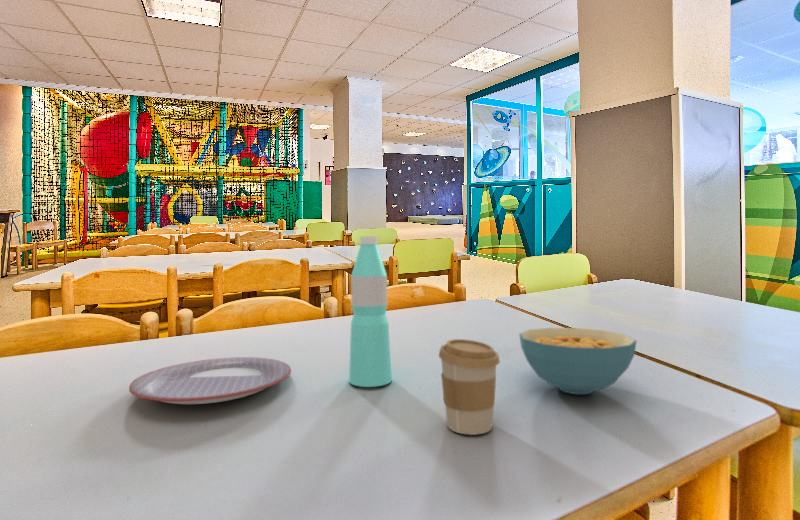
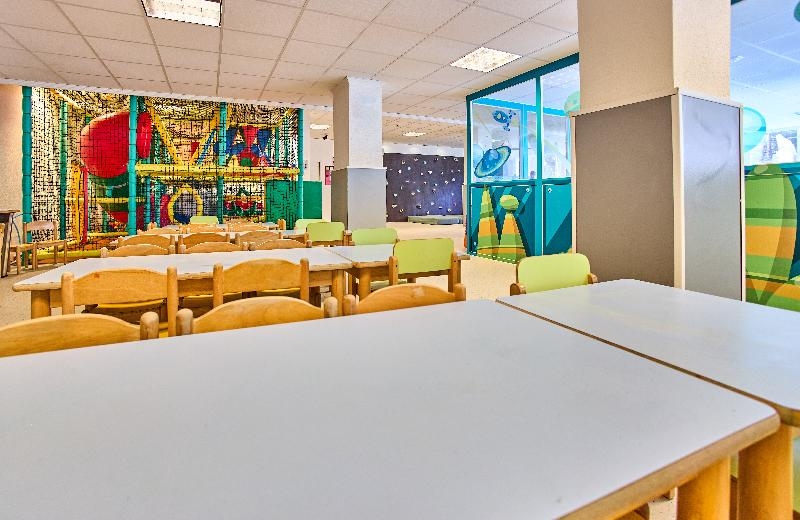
- plate [128,356,292,405]
- water bottle [348,236,393,388]
- cereal bowl [518,327,638,395]
- coffee cup [438,338,501,436]
